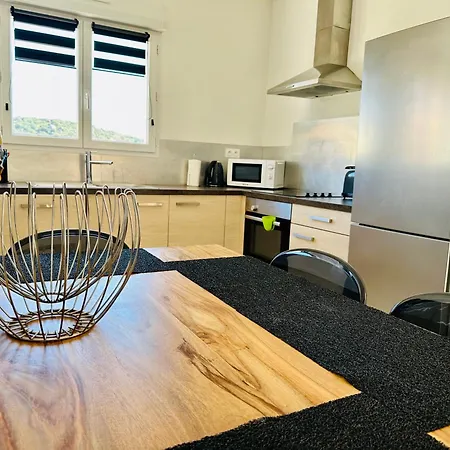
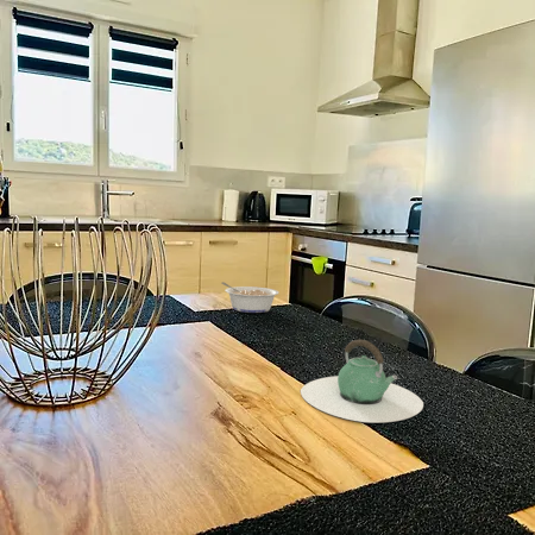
+ legume [220,281,279,314]
+ teapot [300,339,424,423]
